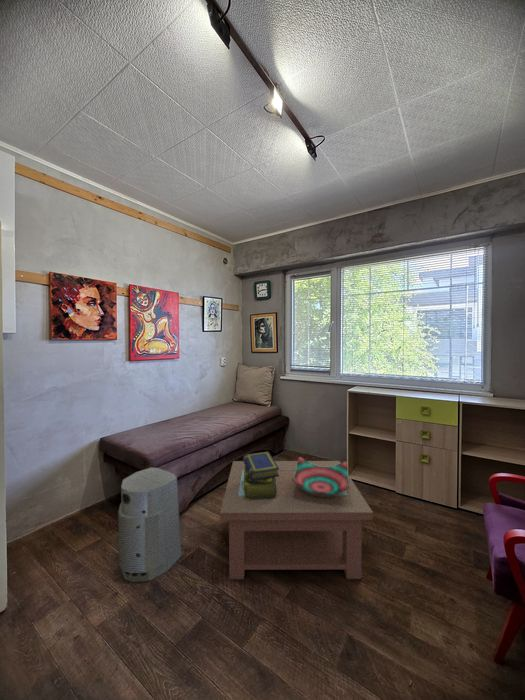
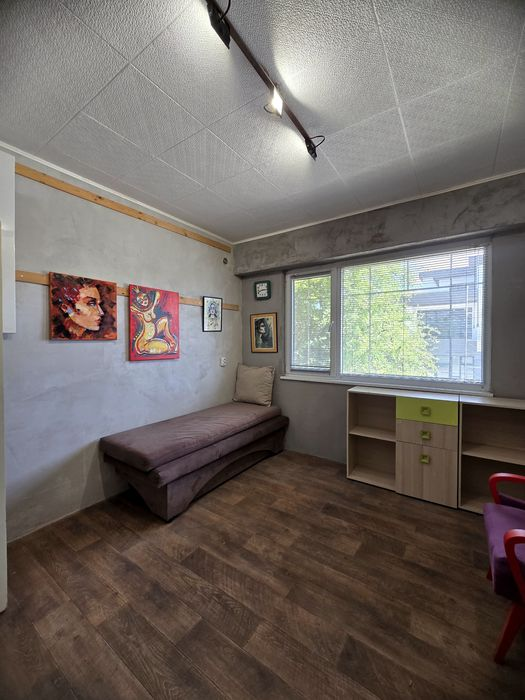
- decorative bowl [292,456,349,497]
- coffee table [219,460,374,580]
- air purifier [117,467,183,583]
- stack of books [242,450,279,500]
